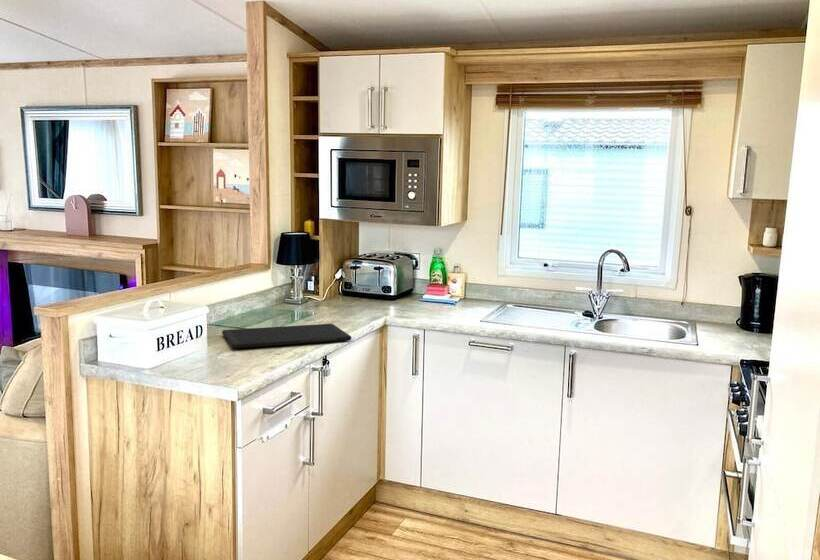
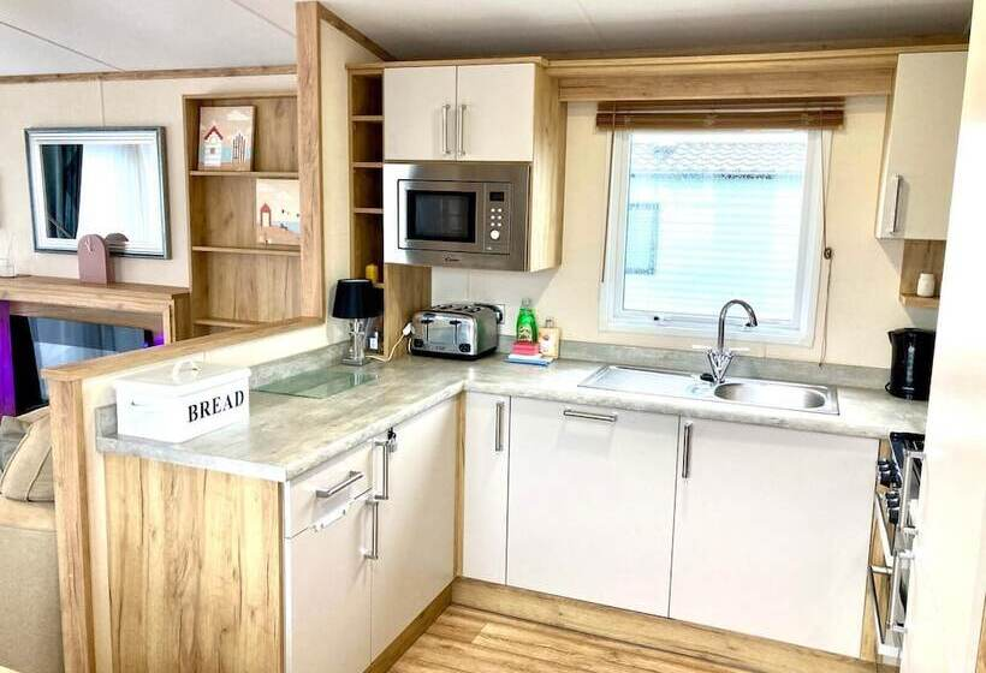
- cutting board [221,323,352,349]
